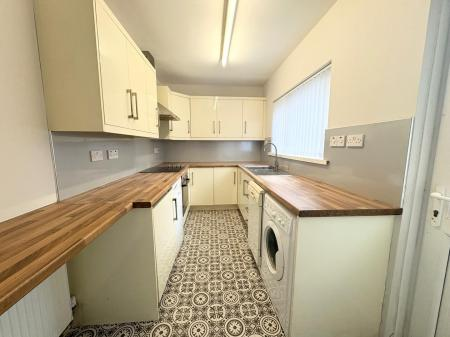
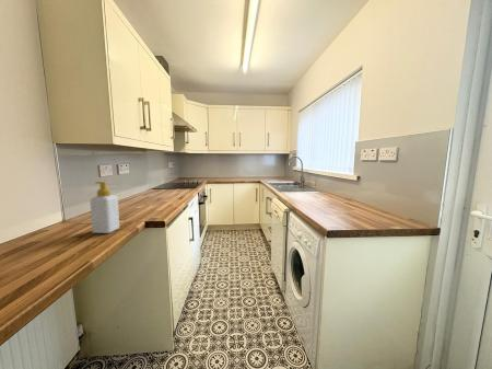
+ soap bottle [89,181,120,234]
